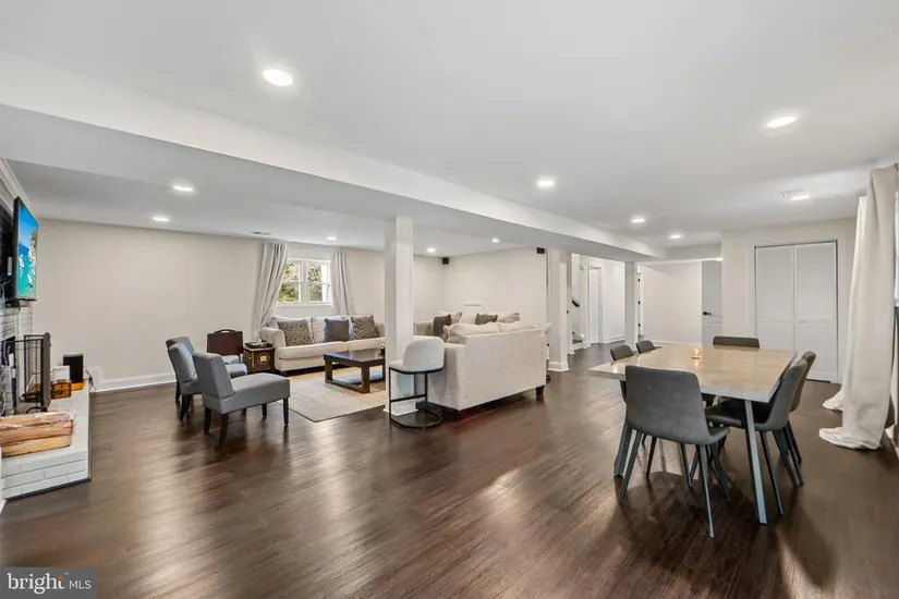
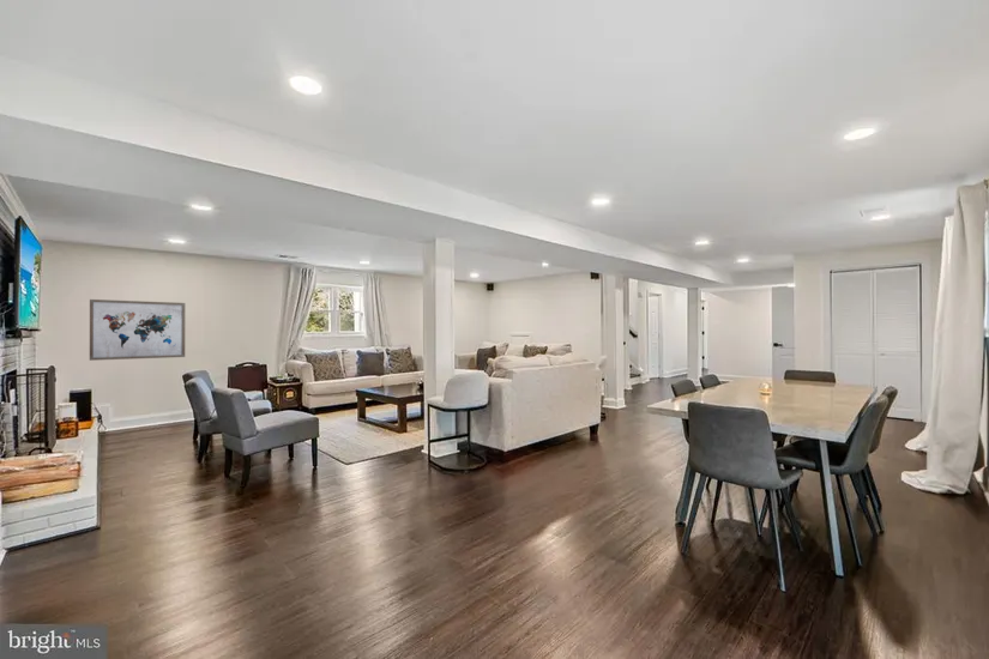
+ wall art [89,298,186,362]
